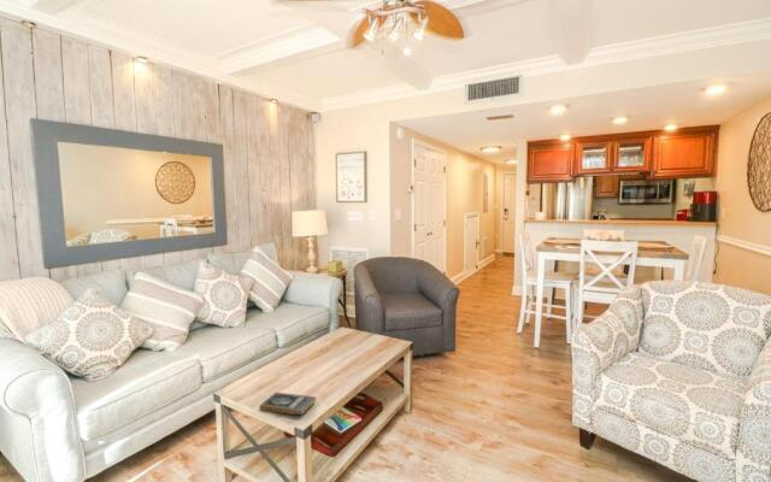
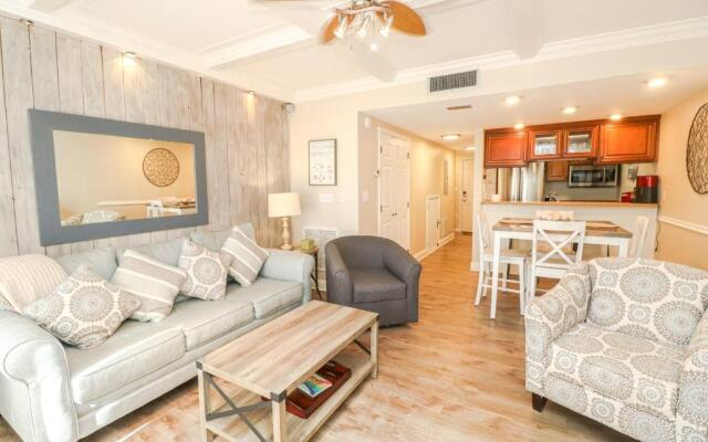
- book [258,392,317,416]
